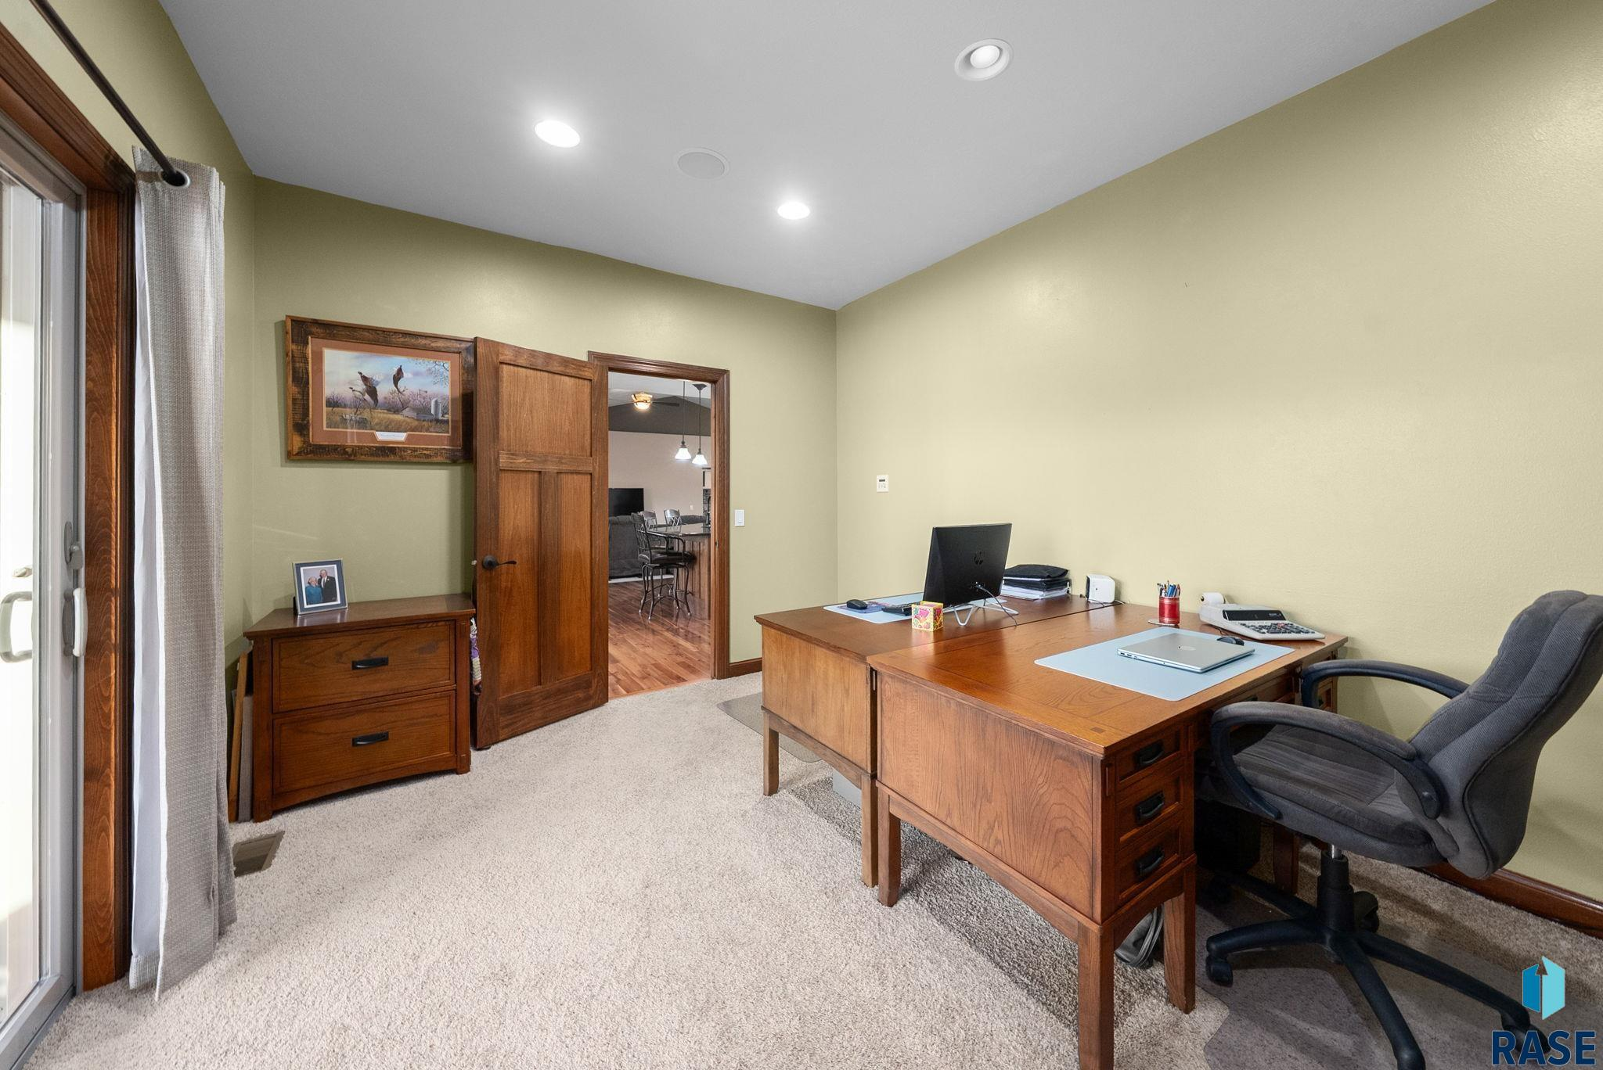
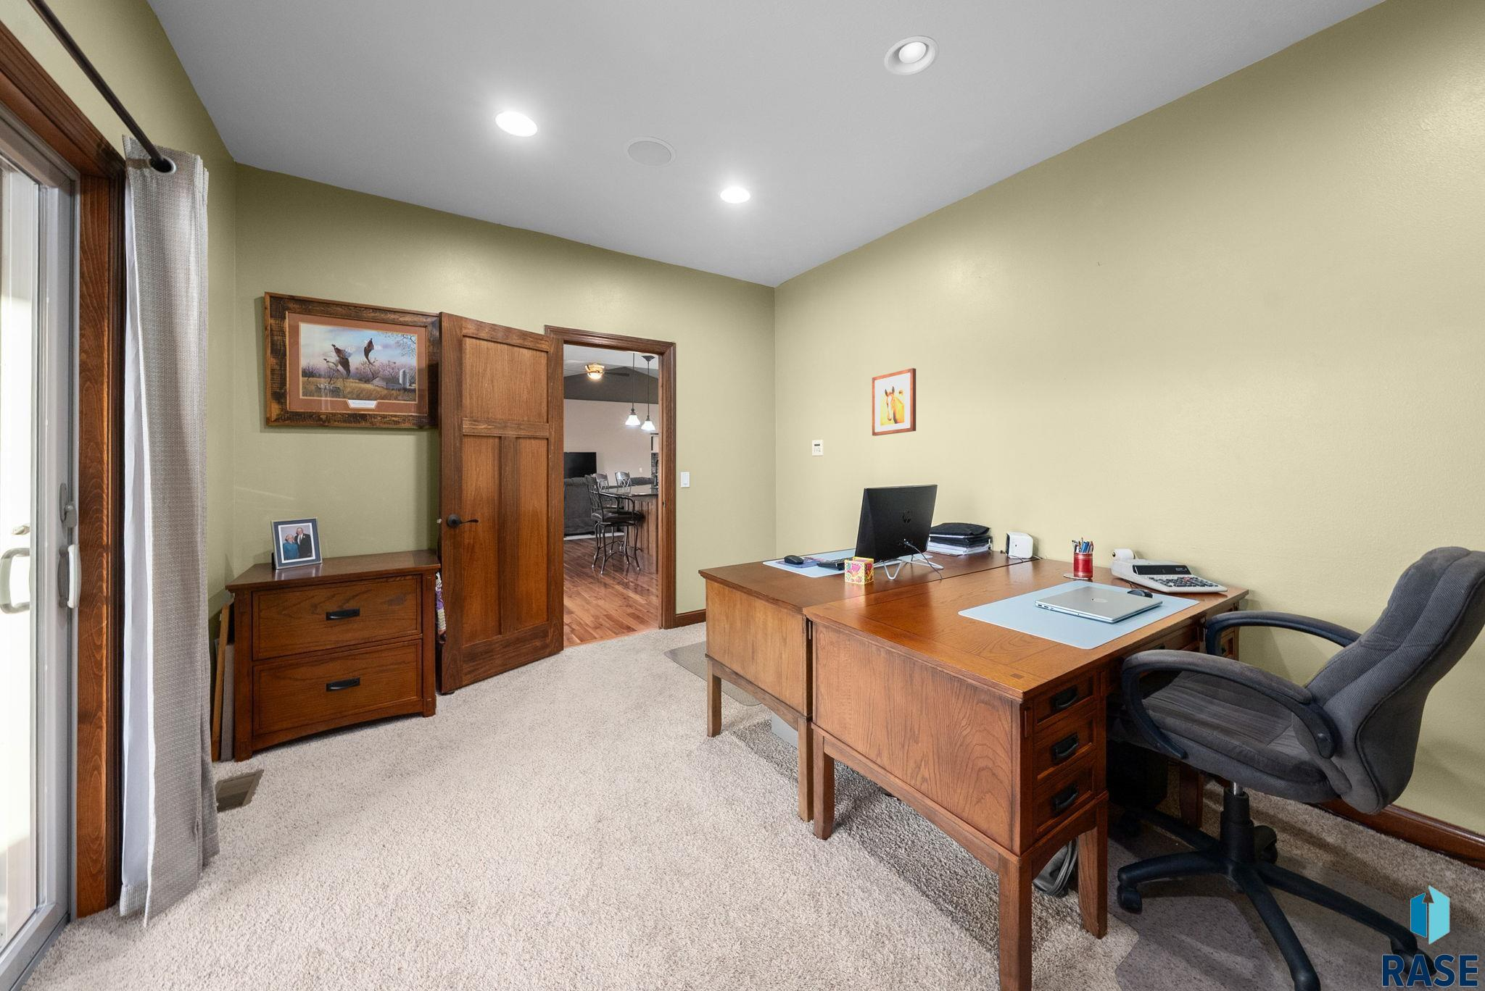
+ wall art [872,367,916,437]
